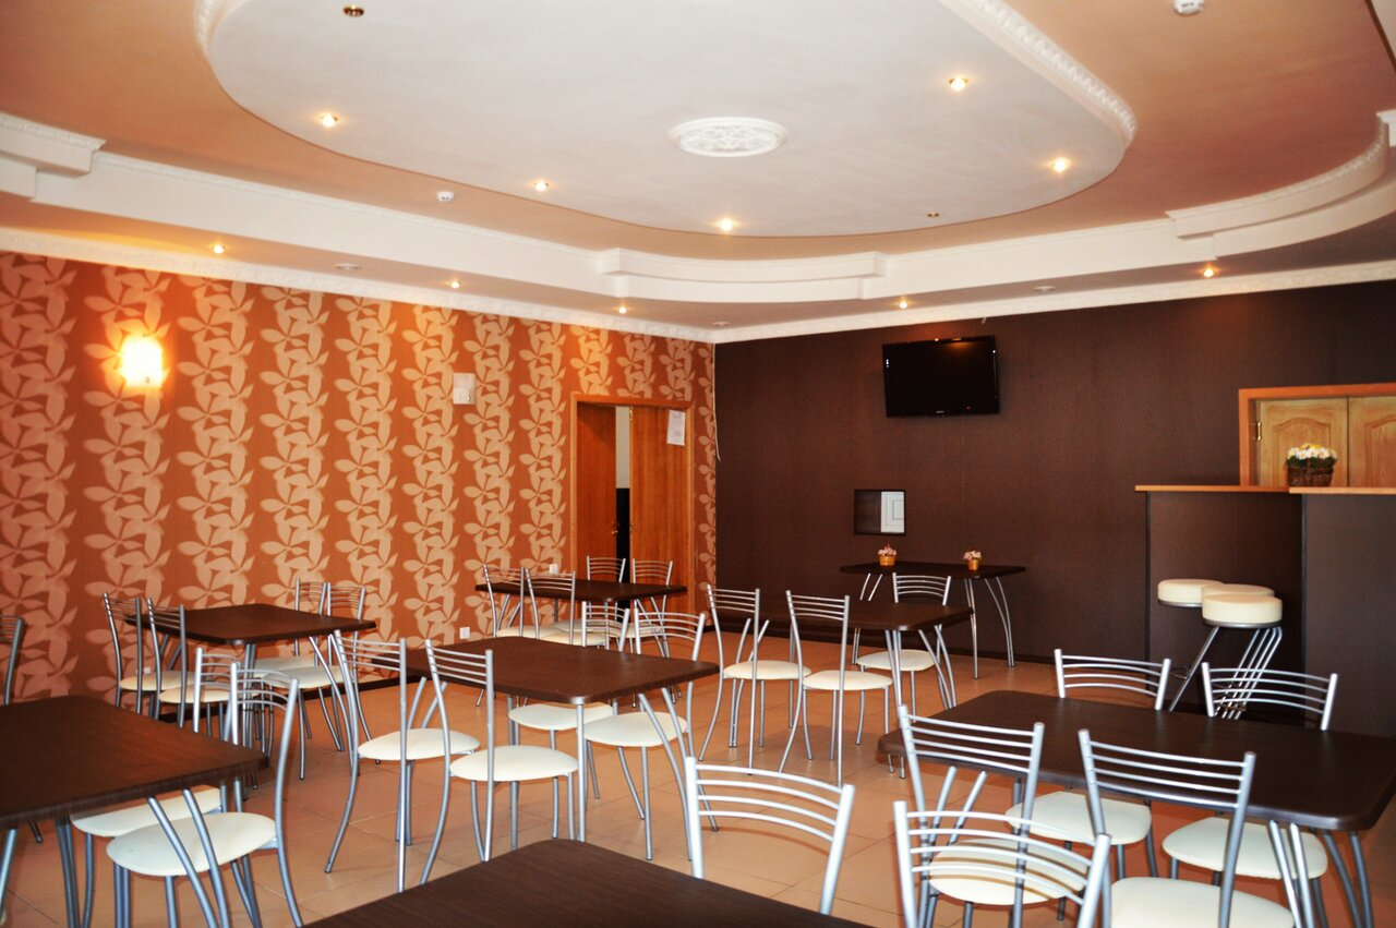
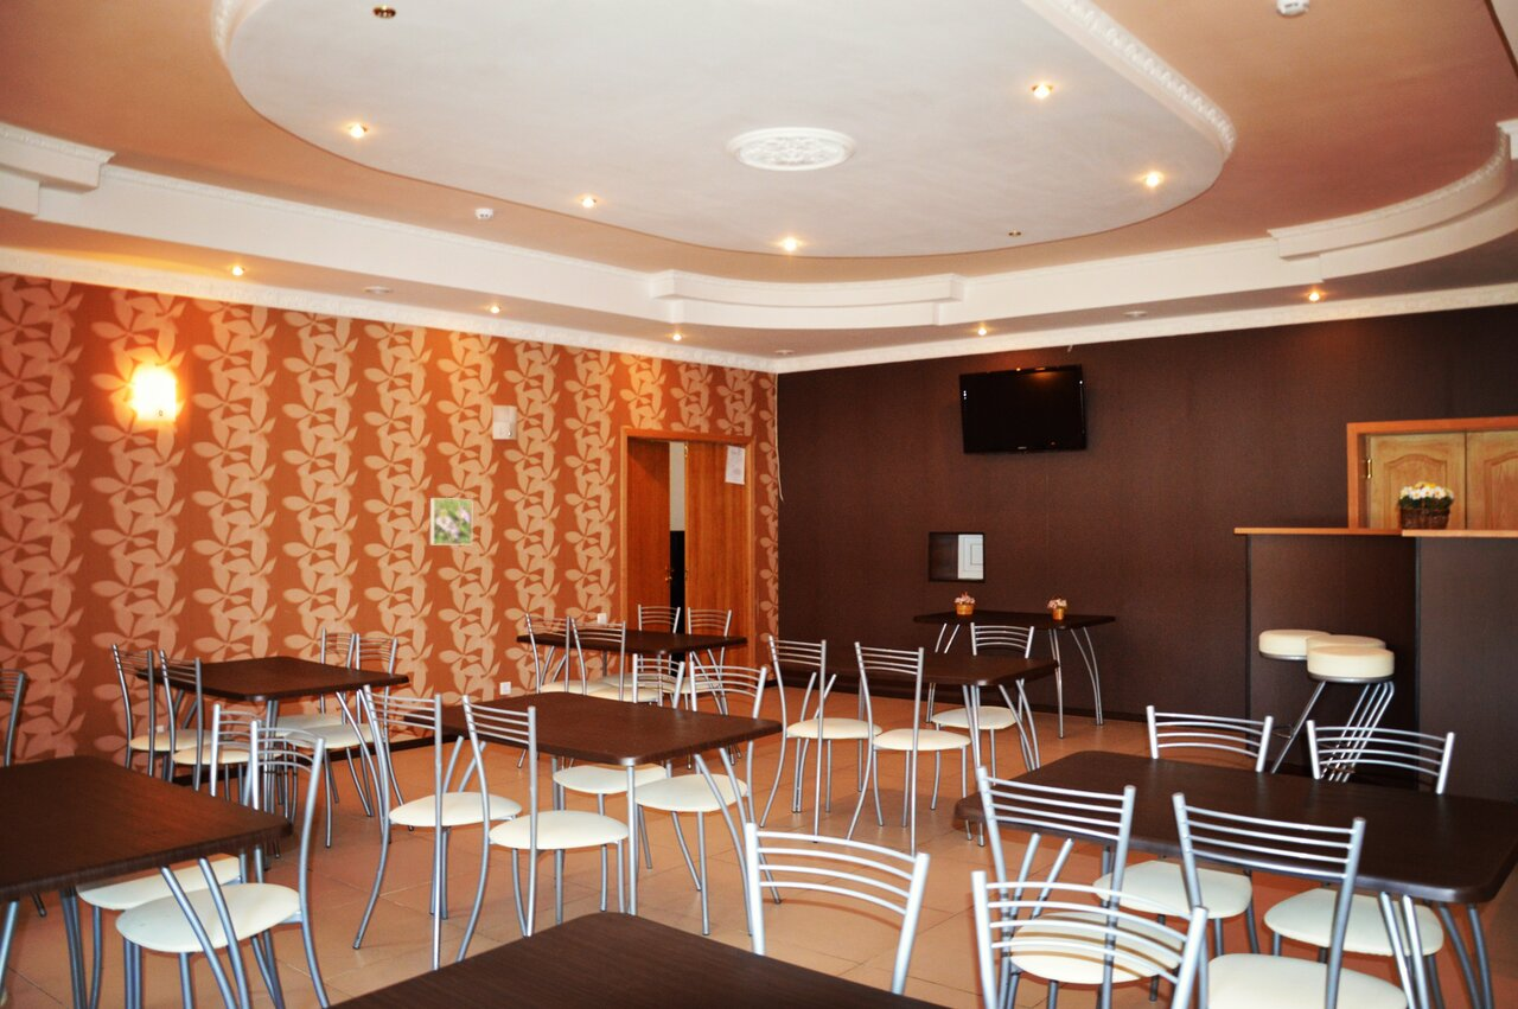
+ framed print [429,497,473,547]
